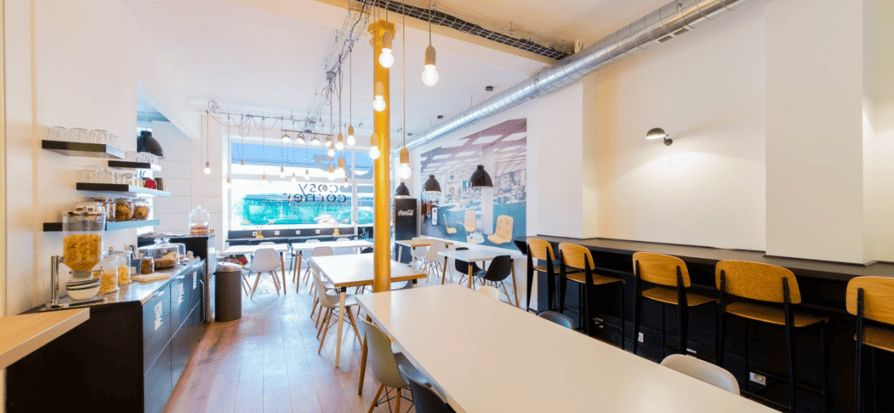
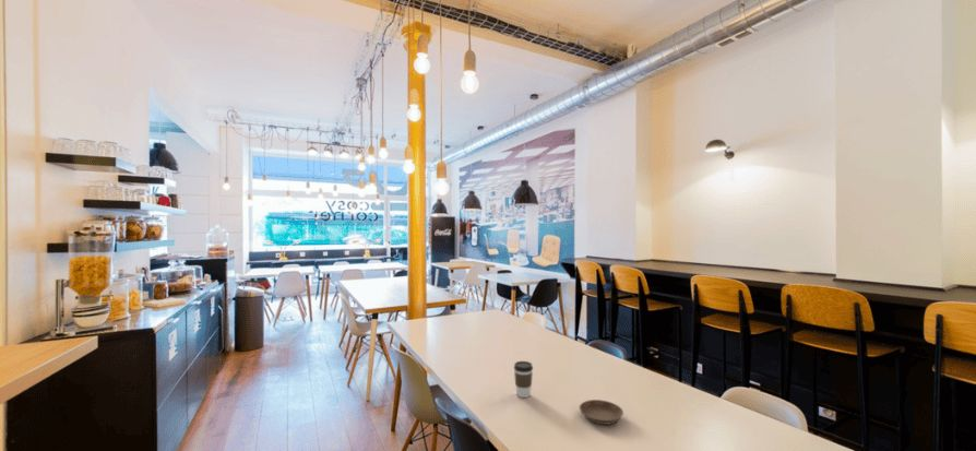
+ saucer [579,399,624,426]
+ coffee cup [513,360,534,399]
